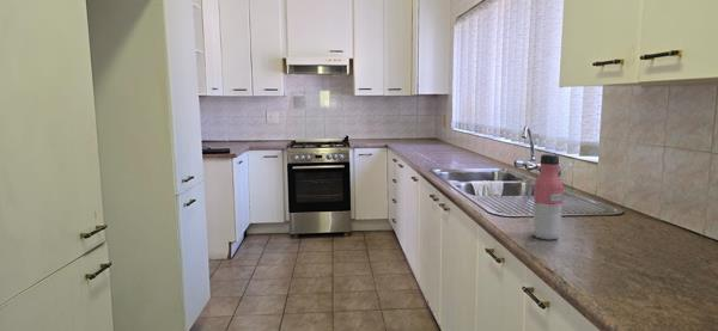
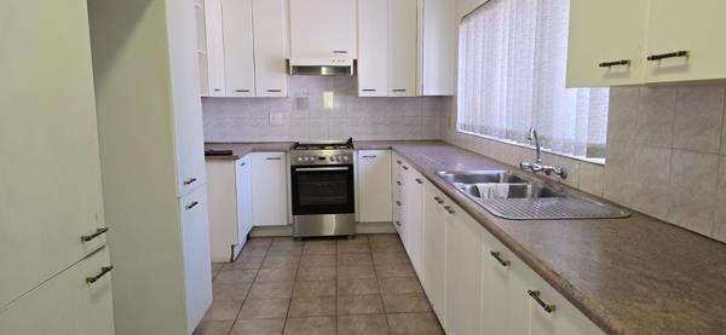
- water bottle [531,153,565,241]
